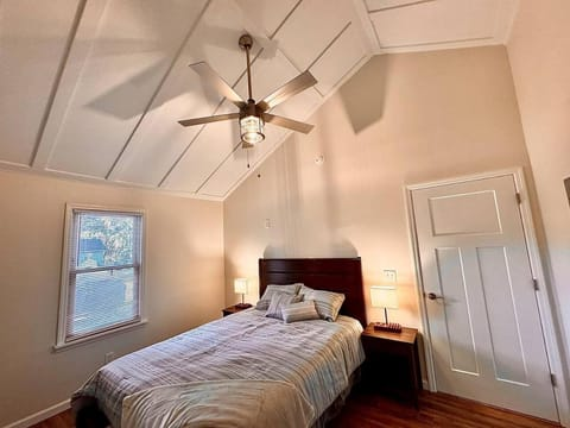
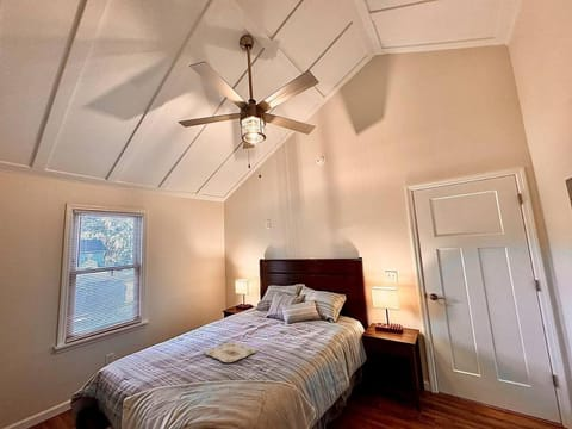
+ serving tray [204,341,257,363]
